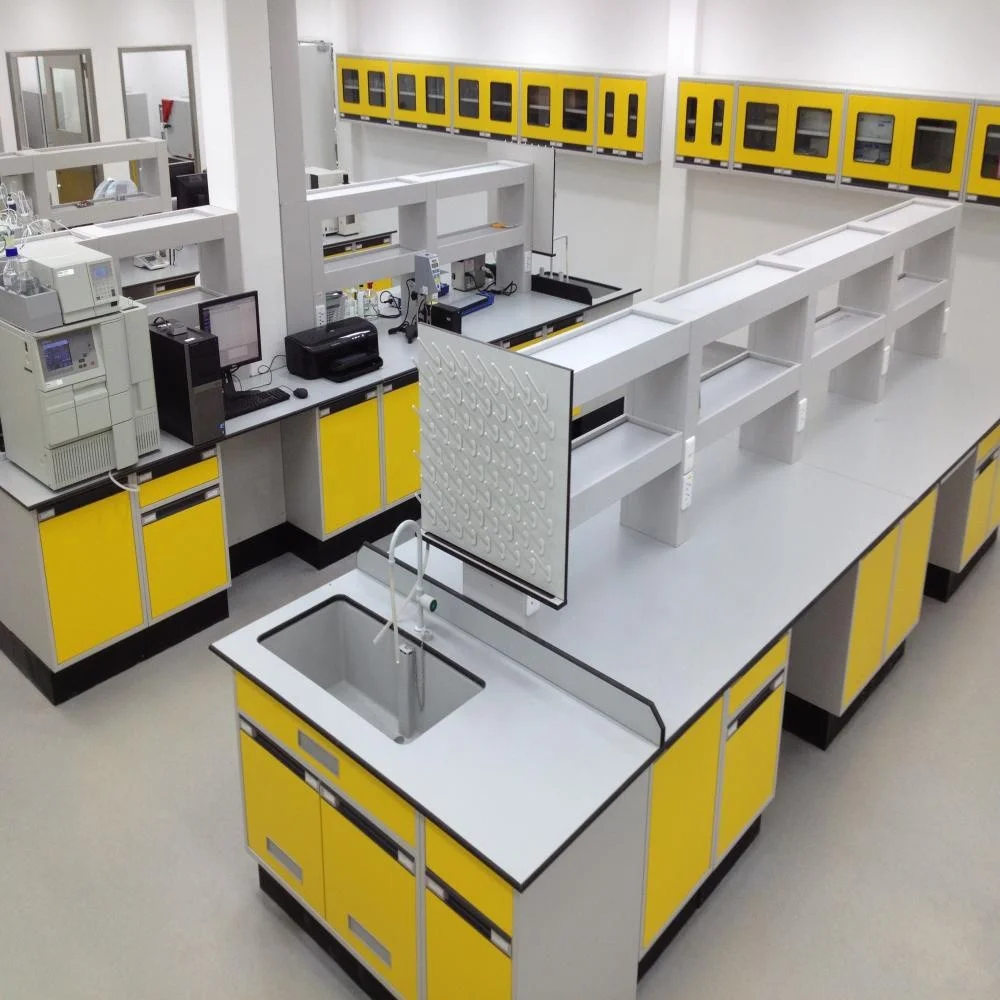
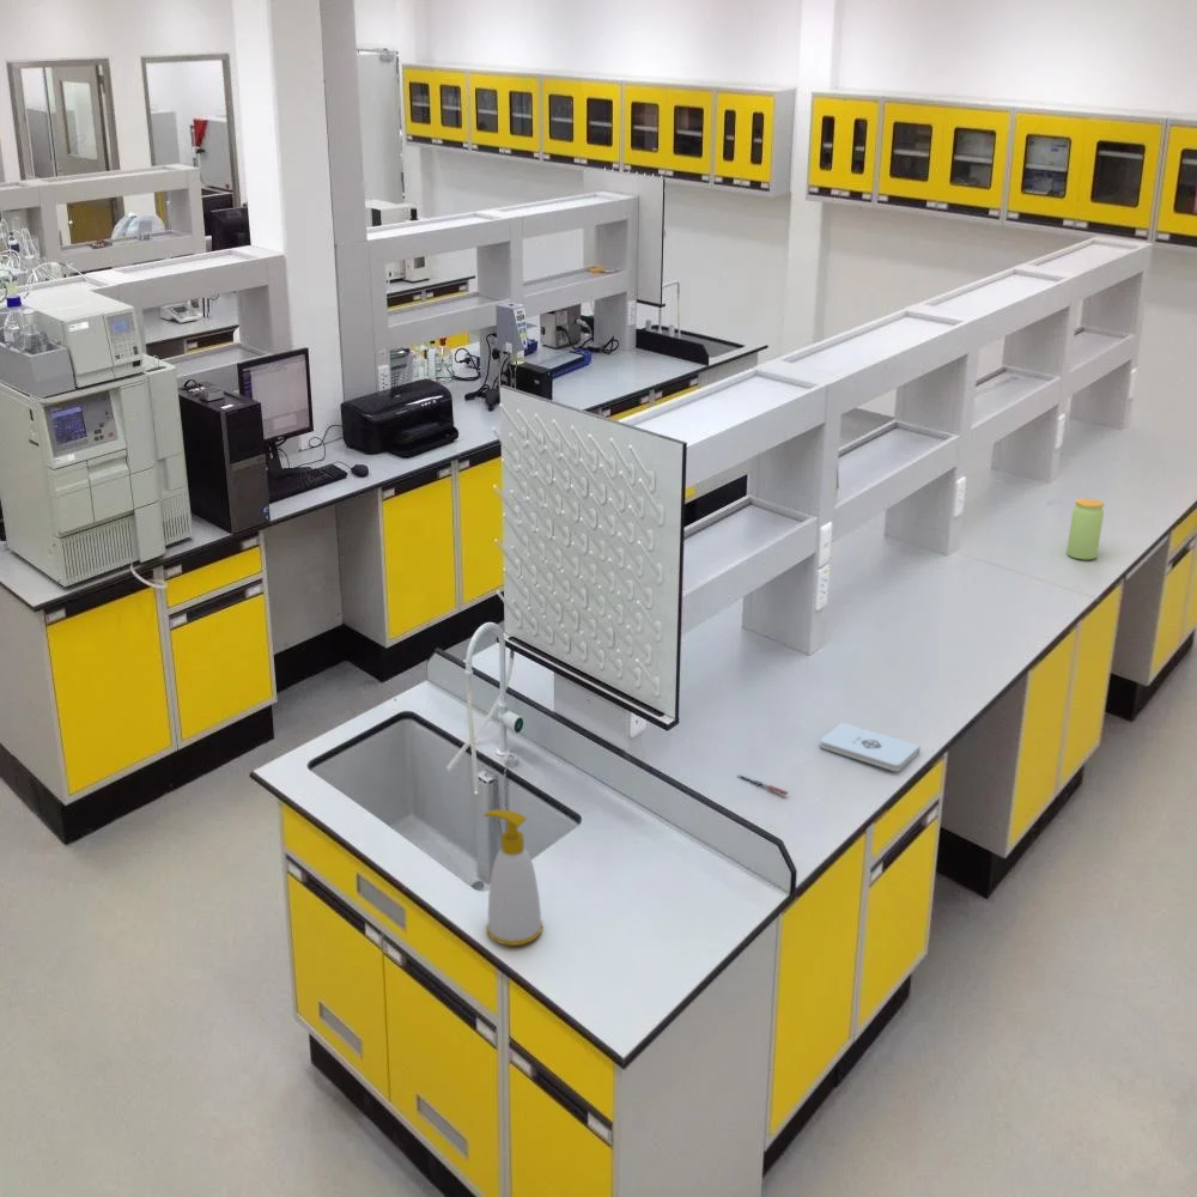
+ pen [736,773,789,796]
+ jar [1065,497,1105,560]
+ notepad [819,721,922,772]
+ soap bottle [482,808,543,947]
